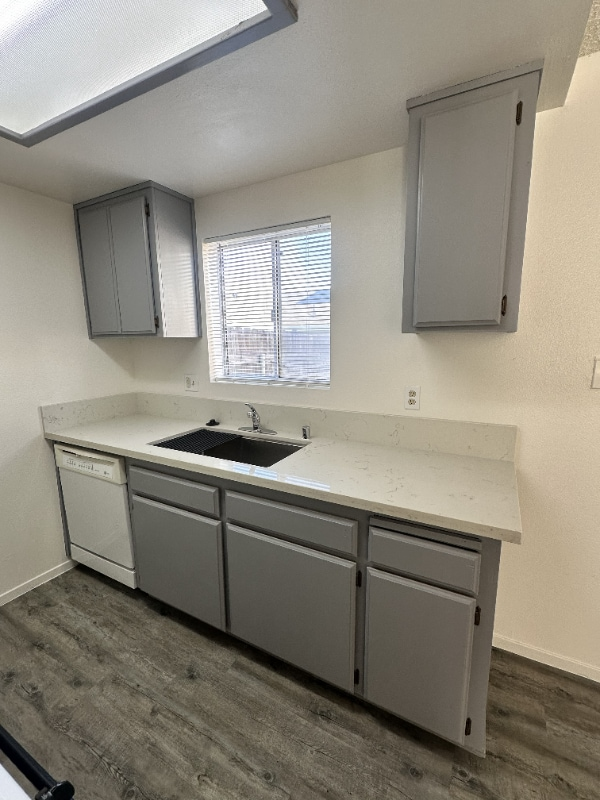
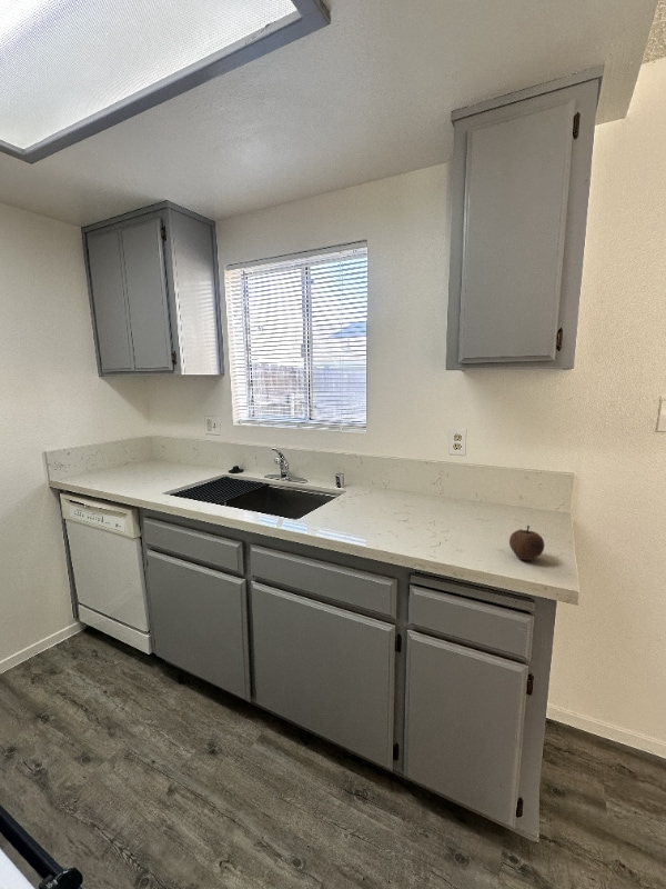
+ fruit [508,525,545,561]
